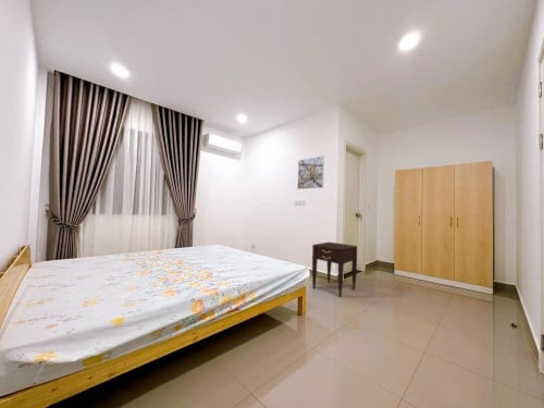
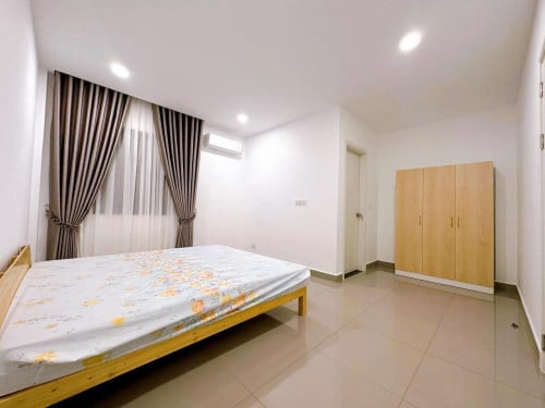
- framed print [296,154,325,190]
- nightstand [311,240,358,298]
